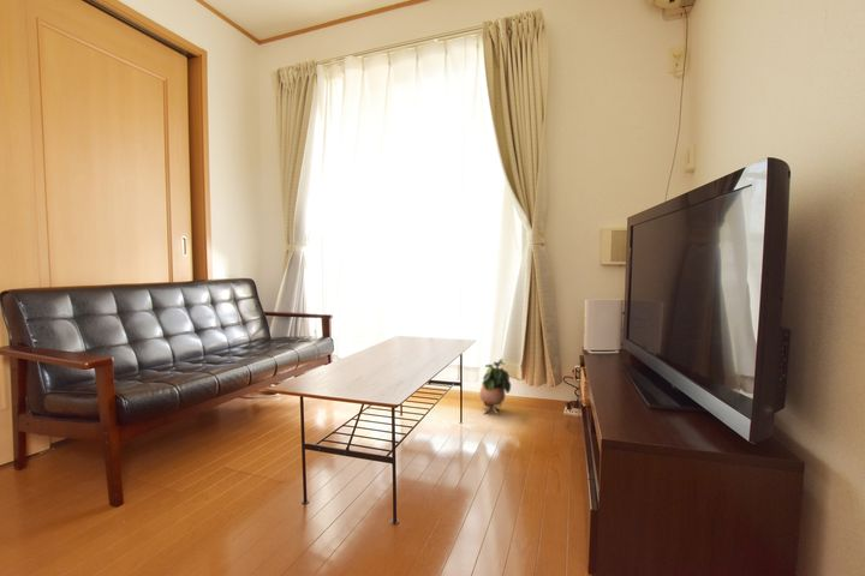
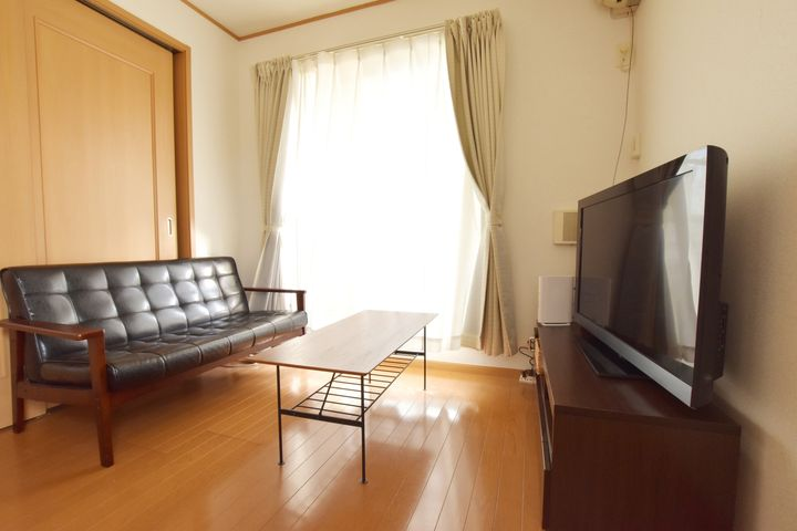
- potted plant [479,358,512,416]
